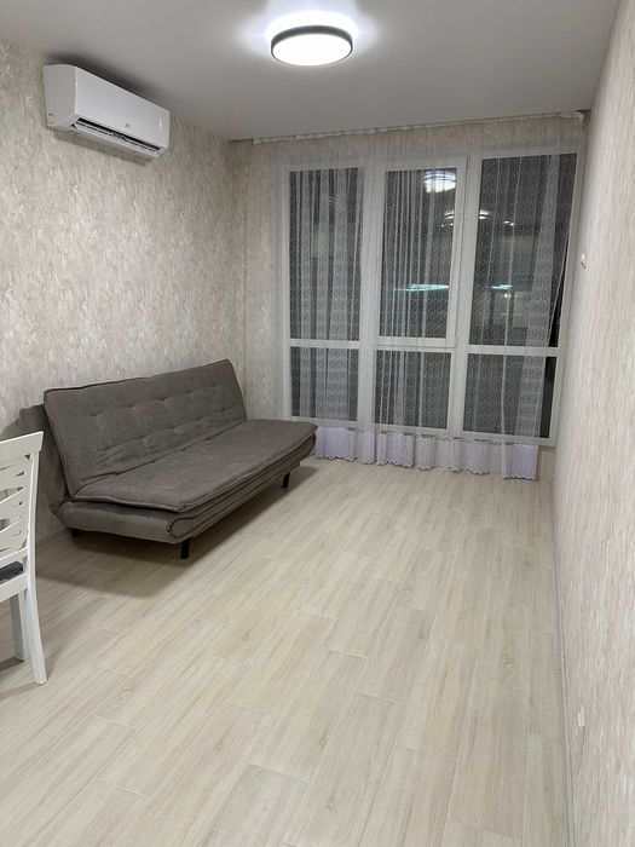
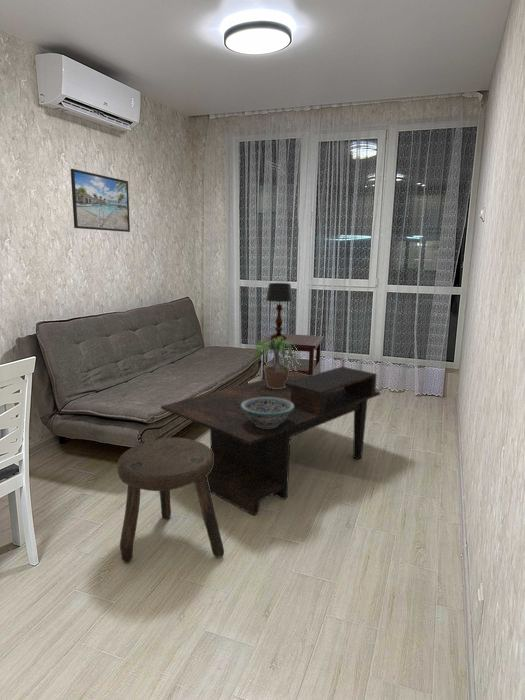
+ table lamp [265,282,294,340]
+ side table [260,332,324,380]
+ potted plant [248,337,301,389]
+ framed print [70,168,131,233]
+ coffee table [160,366,381,517]
+ decorative bowl [241,397,294,428]
+ stool [116,436,225,564]
